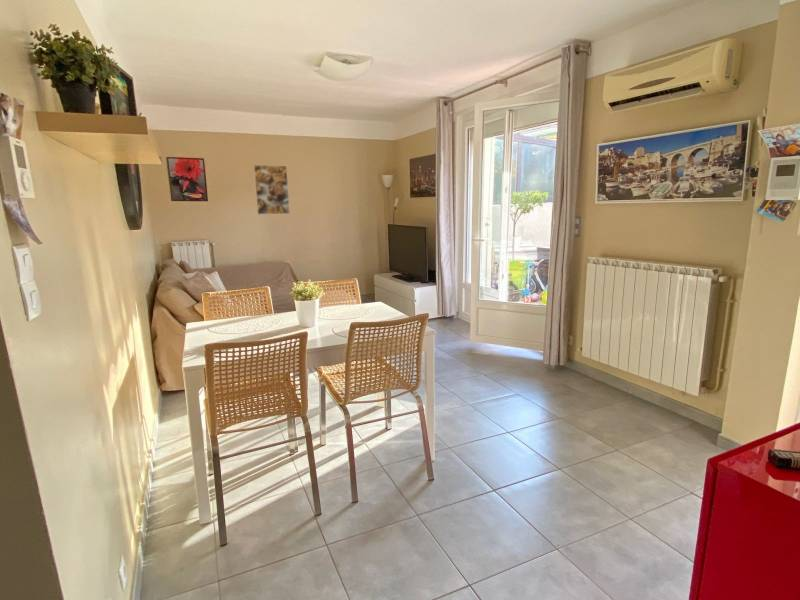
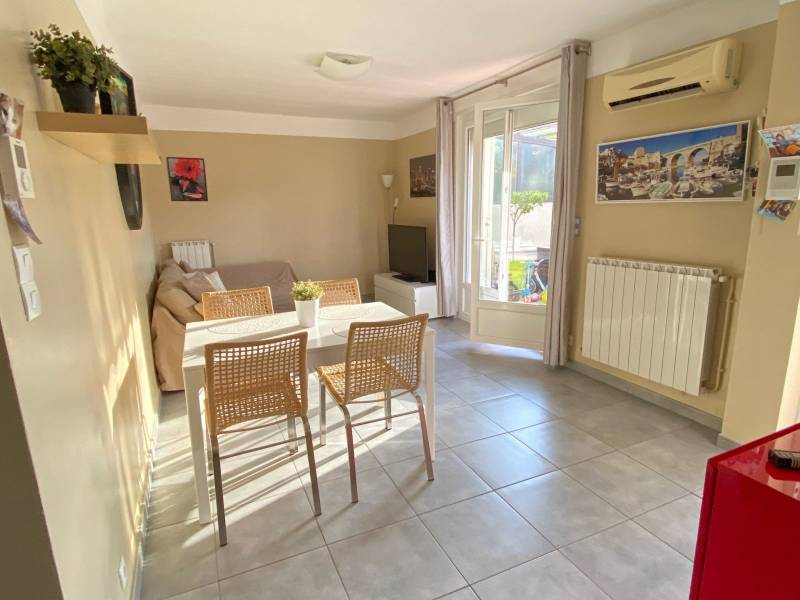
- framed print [253,164,291,216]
